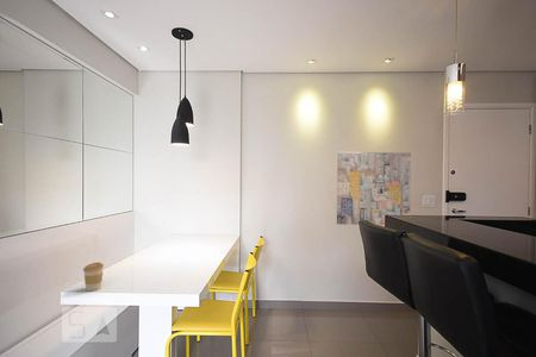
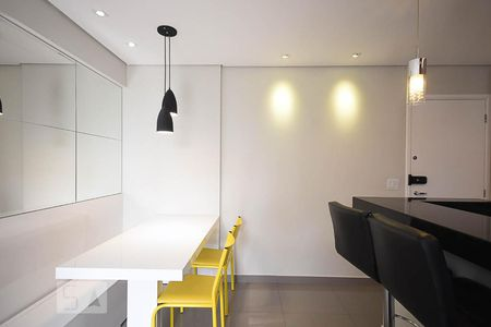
- wall art [336,151,412,226]
- coffee cup [82,262,105,292]
